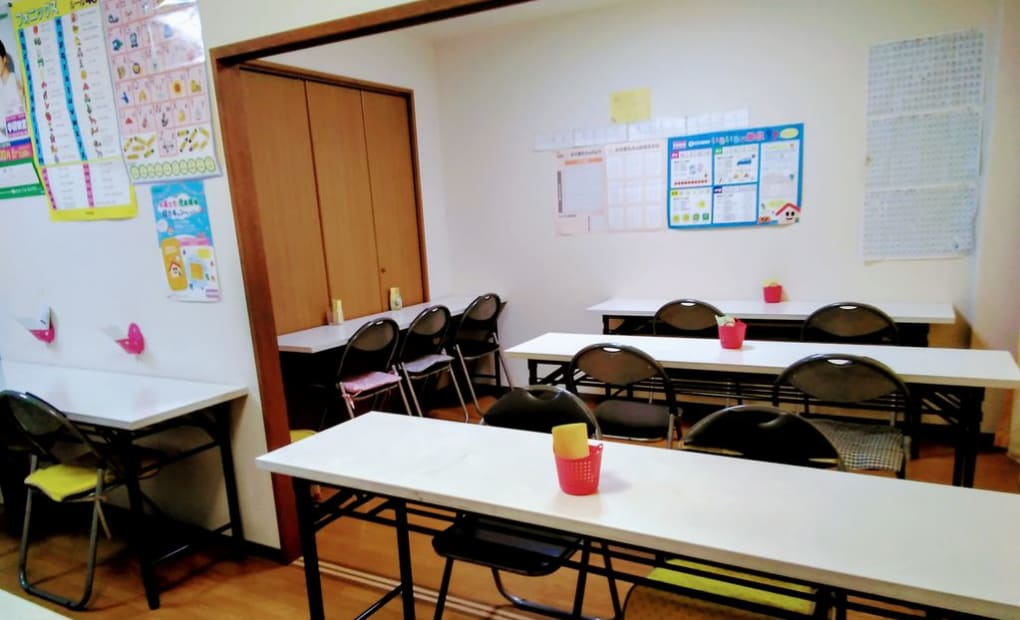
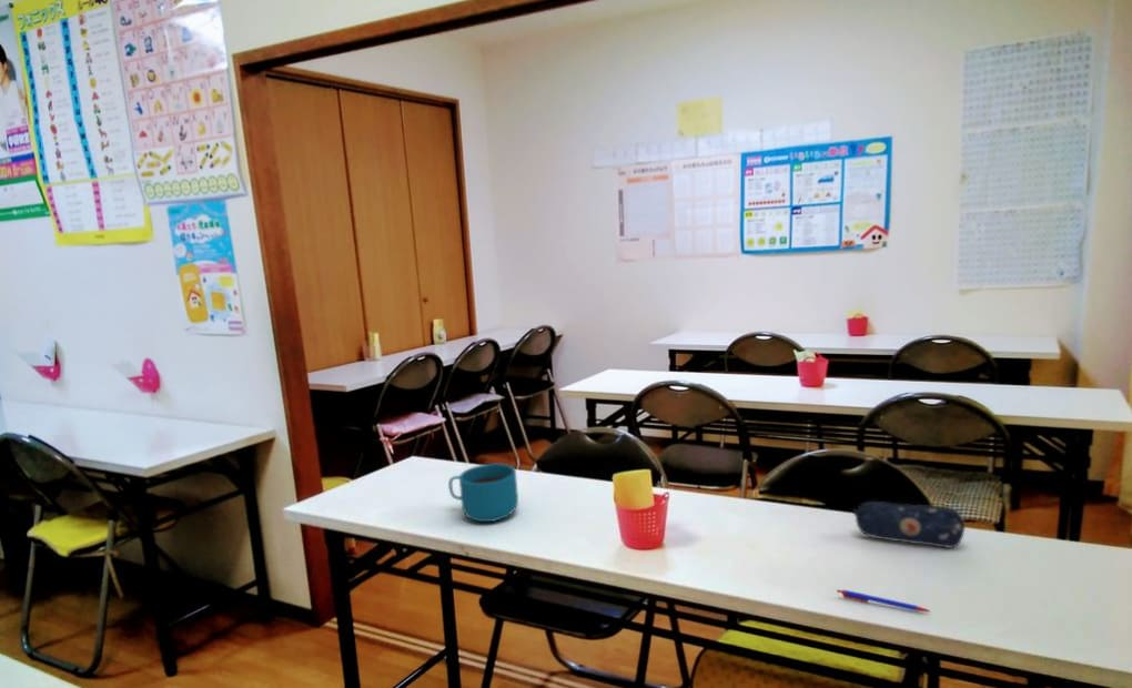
+ pencil case [852,500,967,549]
+ cup [447,463,519,523]
+ pen [836,588,932,614]
